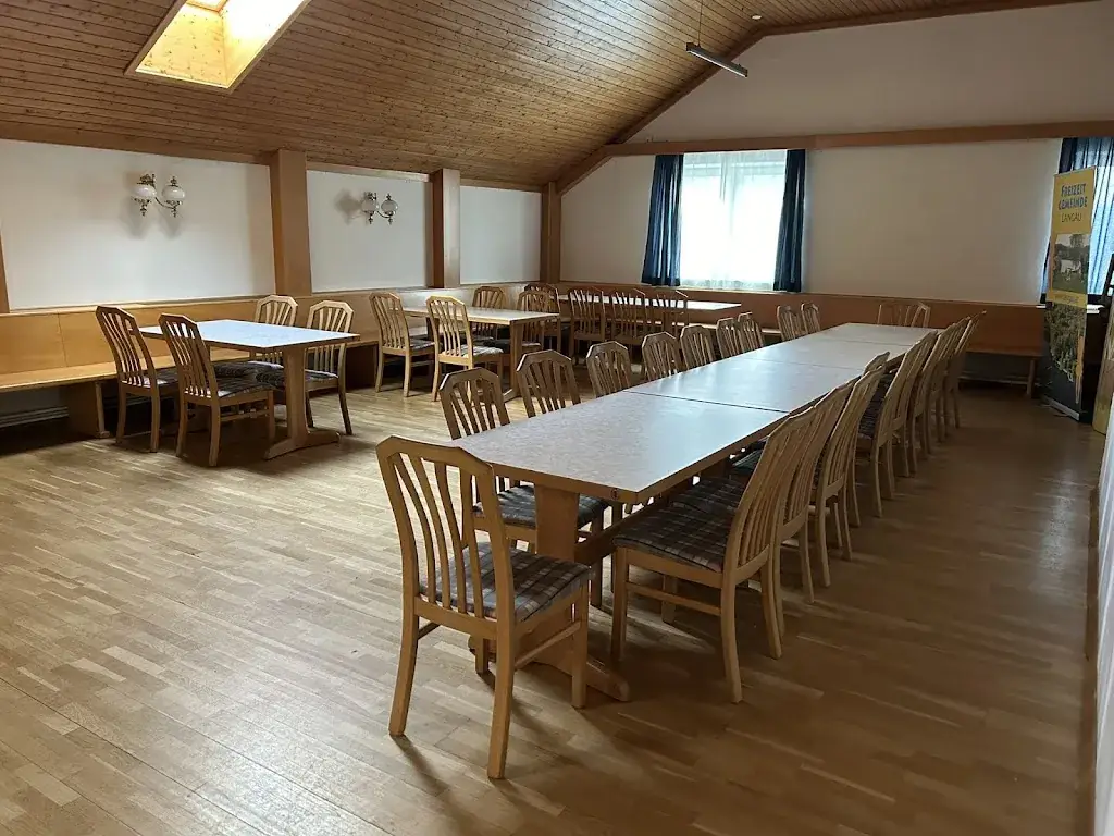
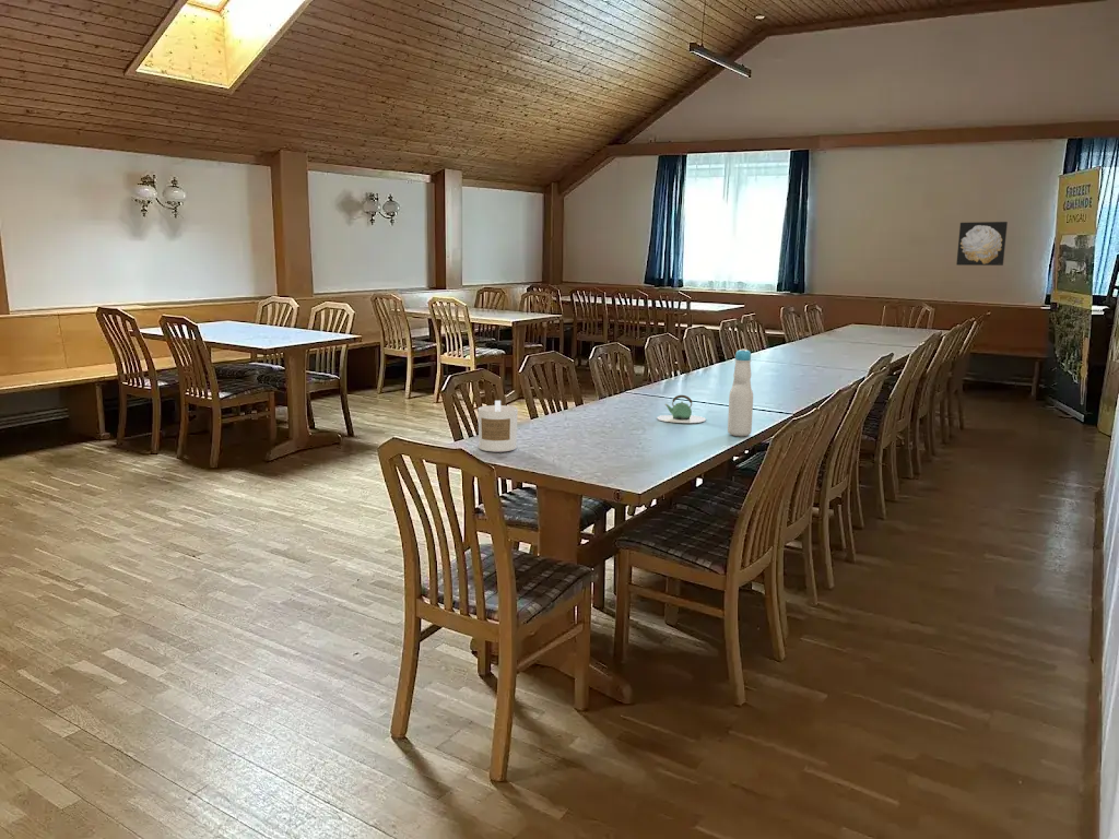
+ bottle [727,347,754,437]
+ candle [476,400,519,452]
+ wall art [955,221,1009,267]
+ teapot [656,394,707,424]
